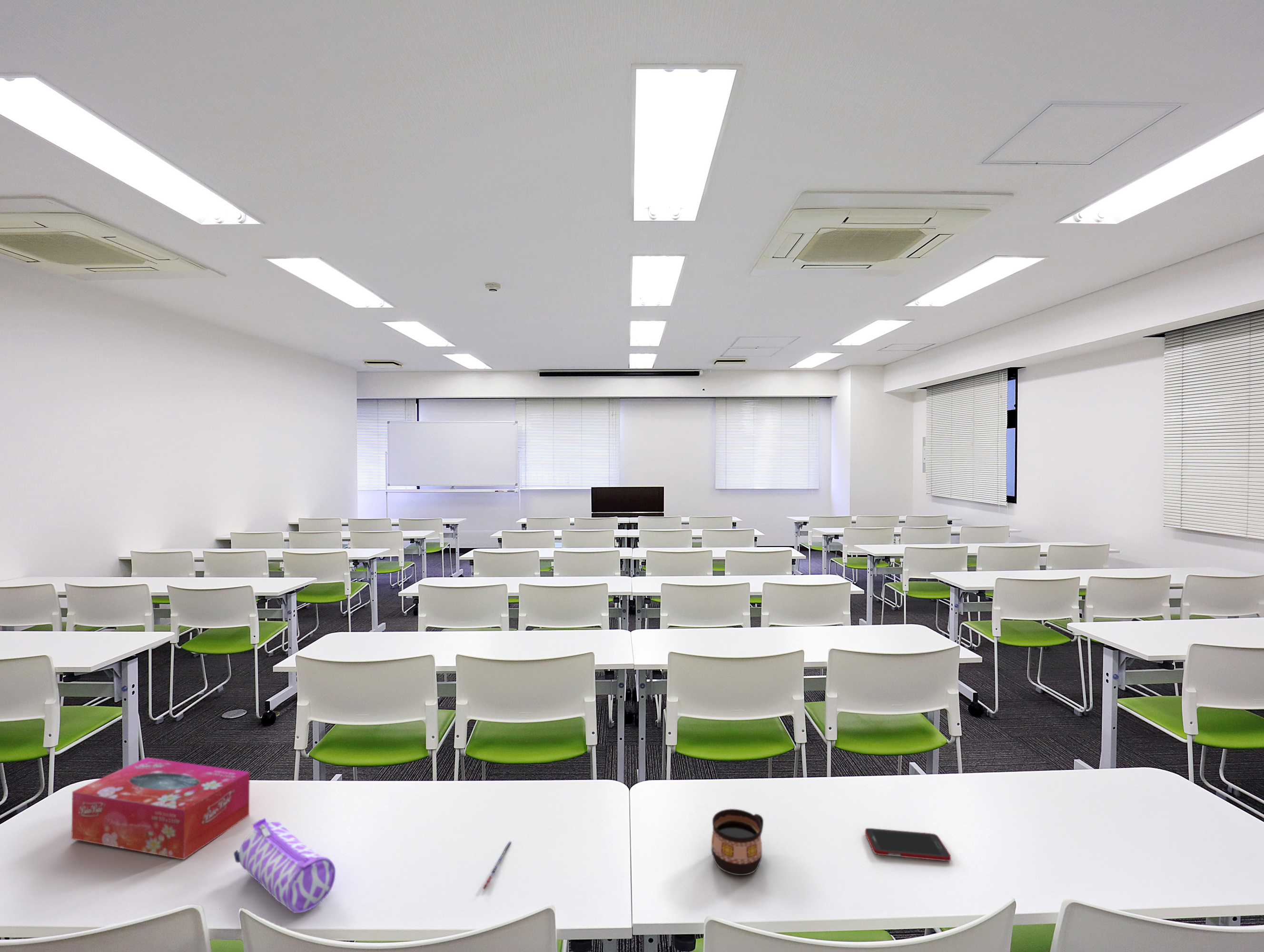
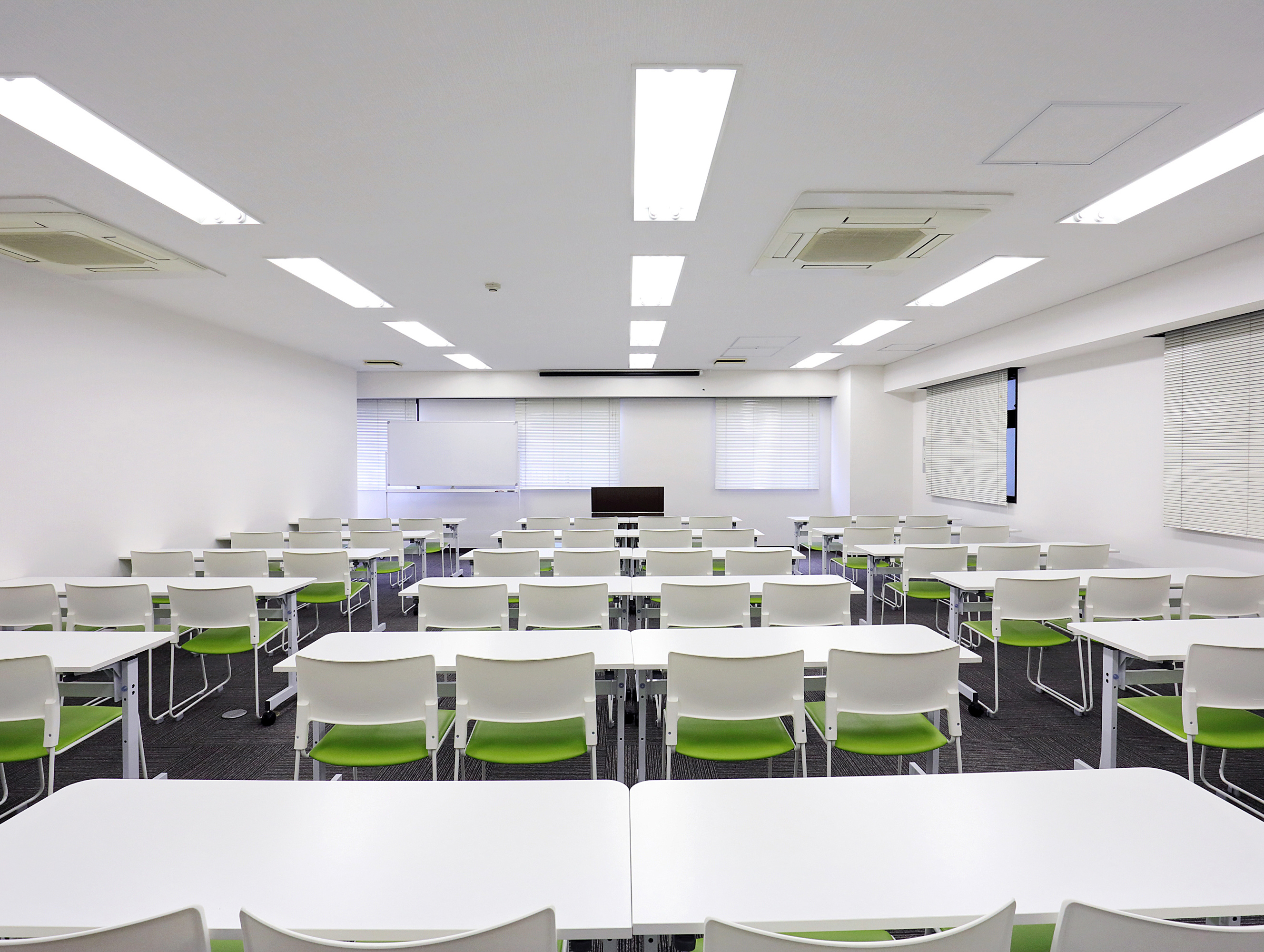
- tissue box [71,757,250,860]
- pencil case [233,817,336,913]
- pen [482,841,512,890]
- cup [711,808,764,876]
- cell phone [865,828,951,862]
